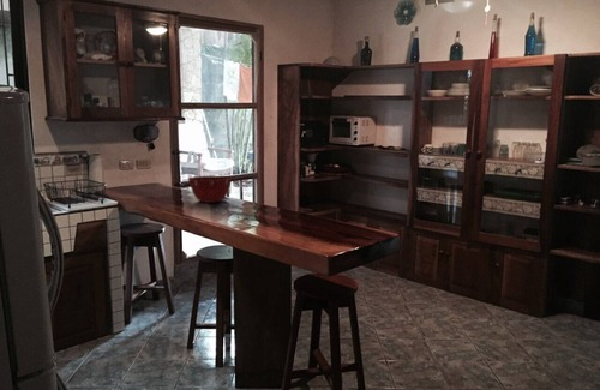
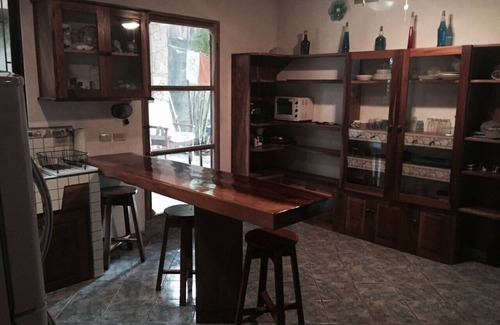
- mixing bowl [187,175,233,204]
